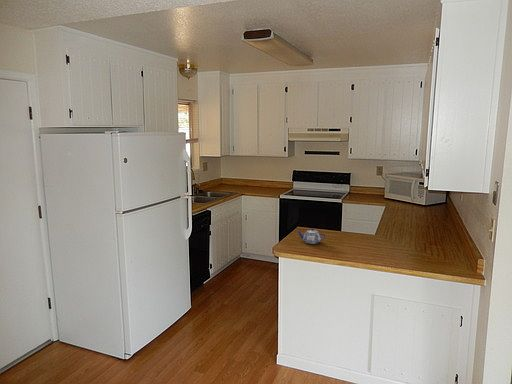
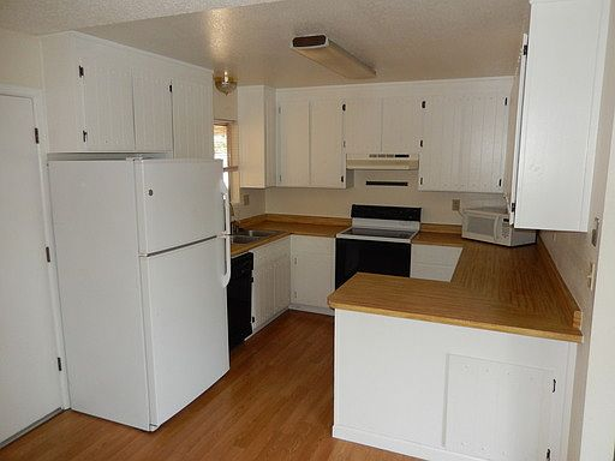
- teapot [296,227,326,245]
